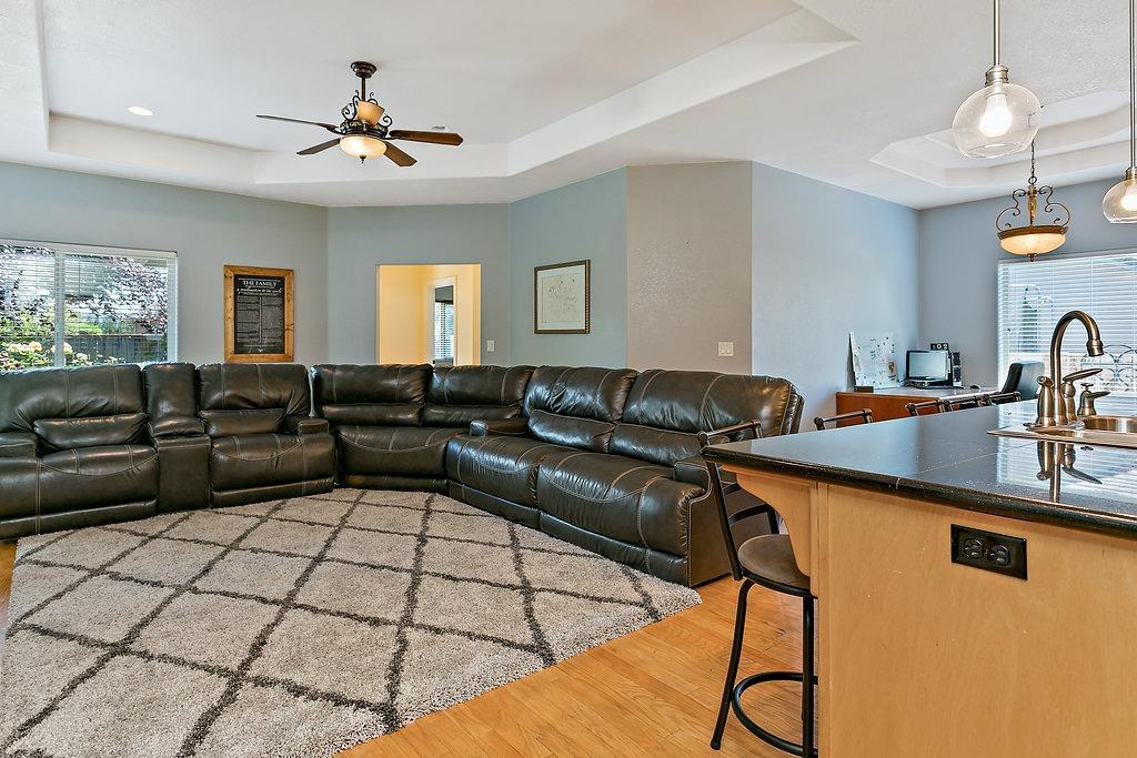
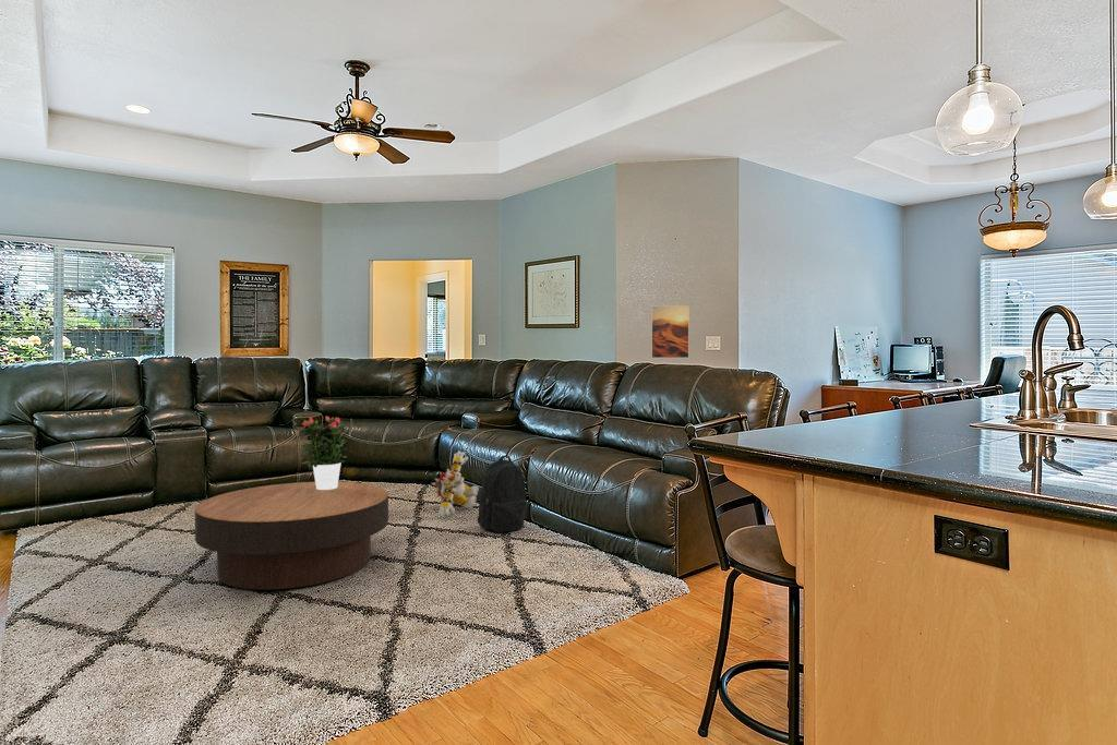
+ plush toy [430,449,480,518]
+ backpack [477,454,528,533]
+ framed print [650,304,690,359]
+ potted flower [299,414,349,490]
+ coffee table [194,481,389,590]
